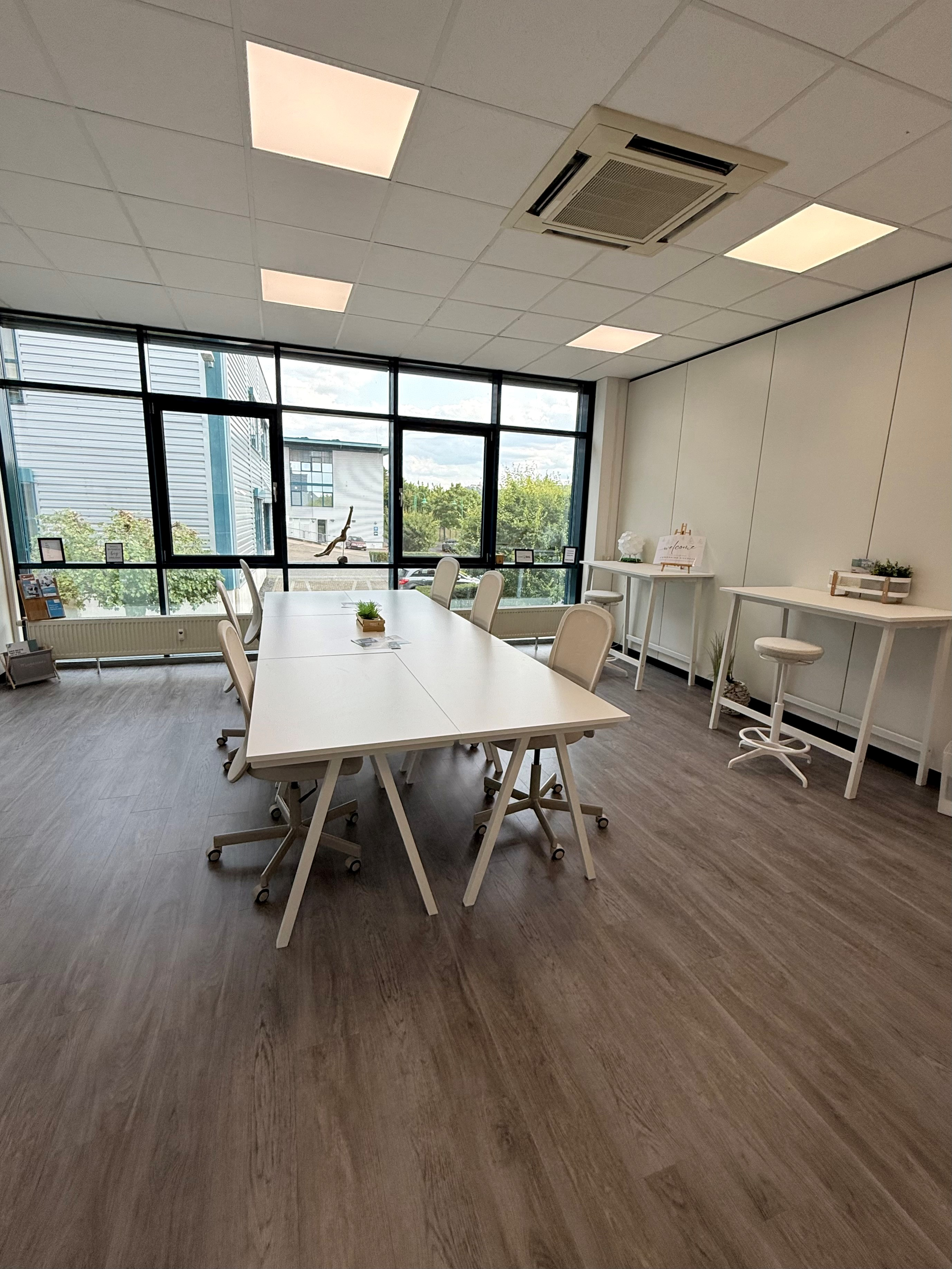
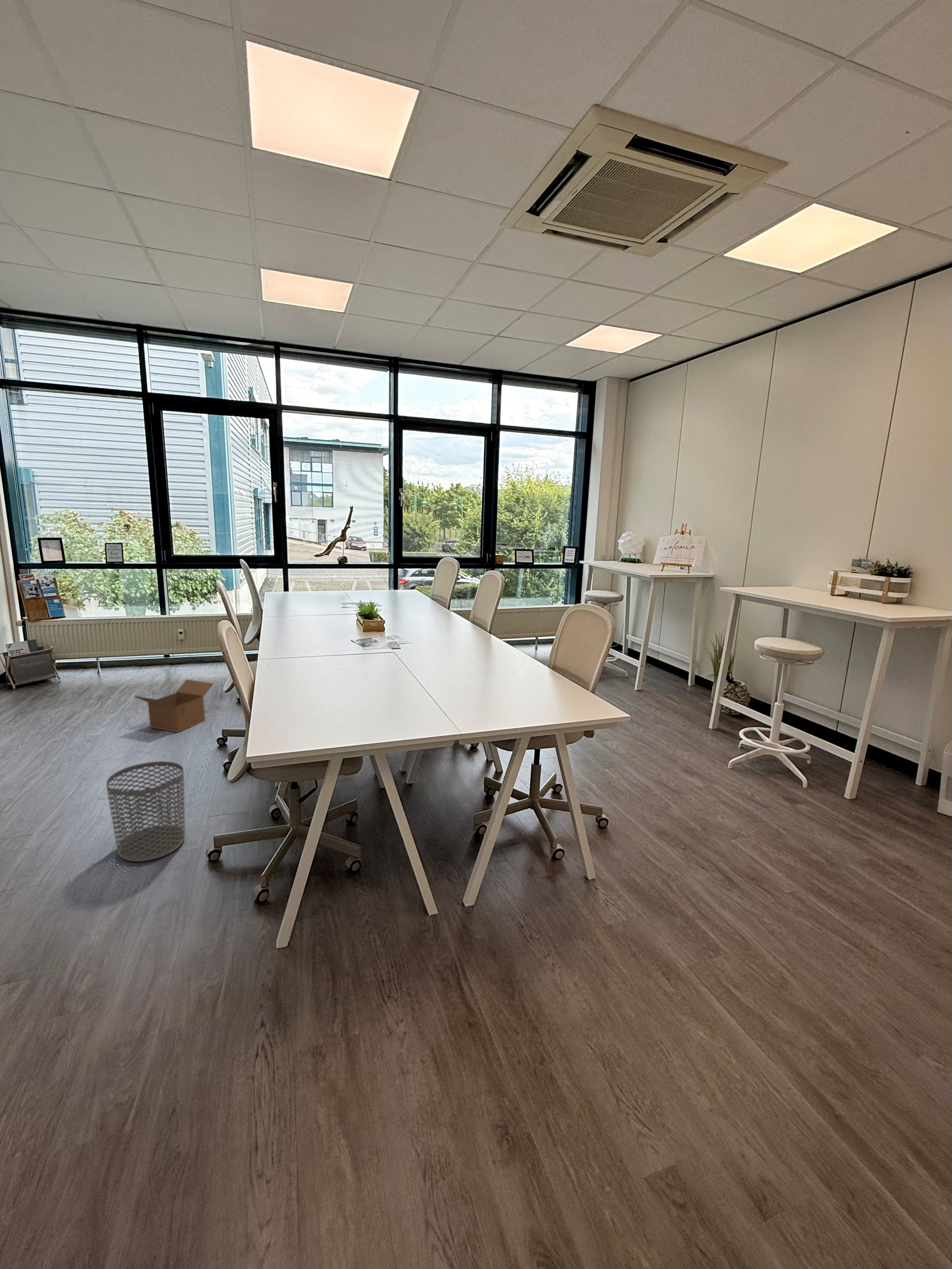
+ waste bin [106,761,186,862]
+ box [134,679,214,733]
